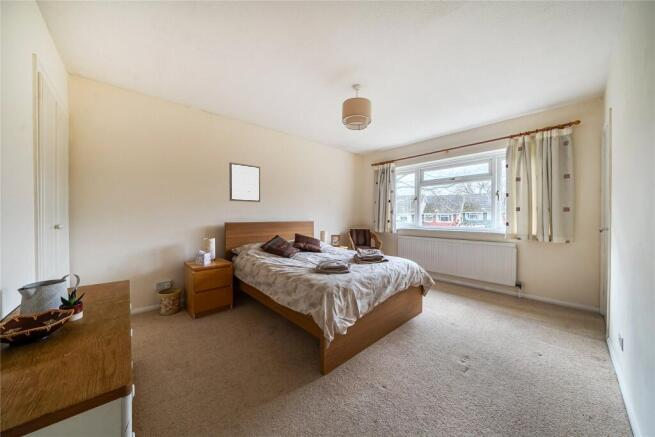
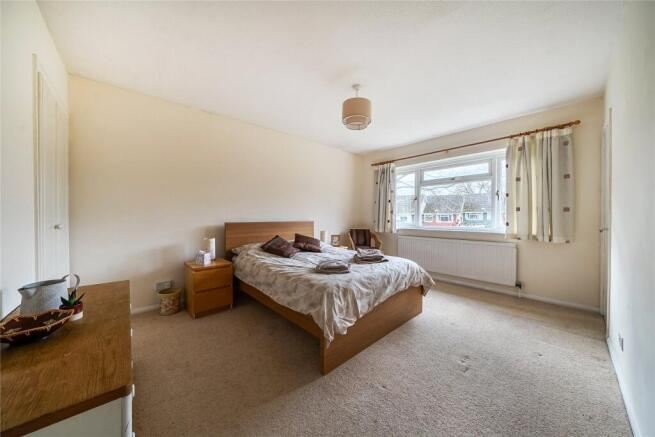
- wall art [228,161,261,203]
